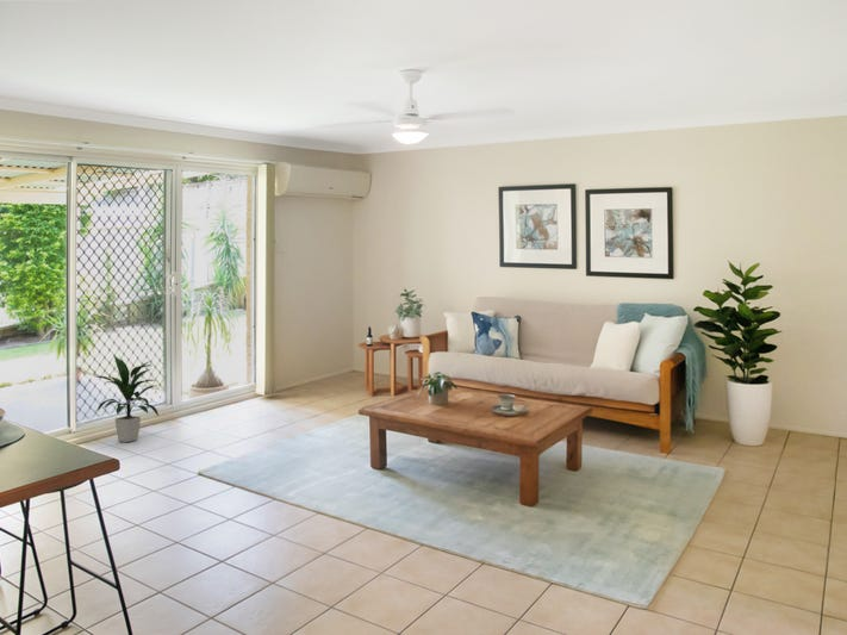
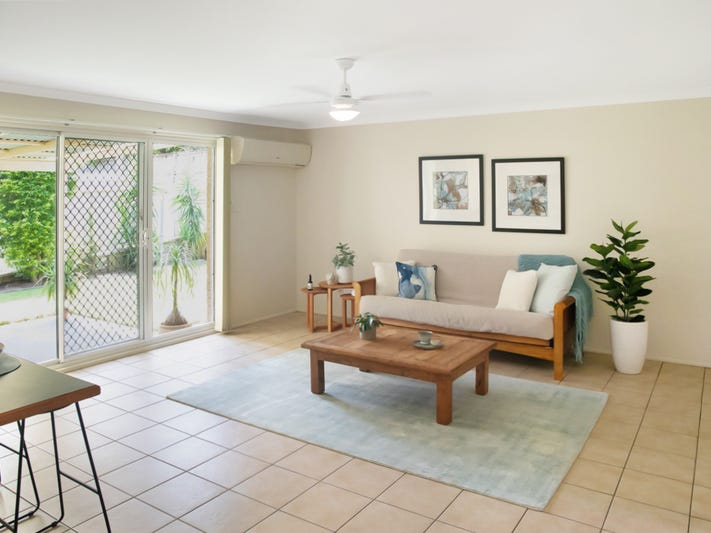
- indoor plant [95,354,160,443]
